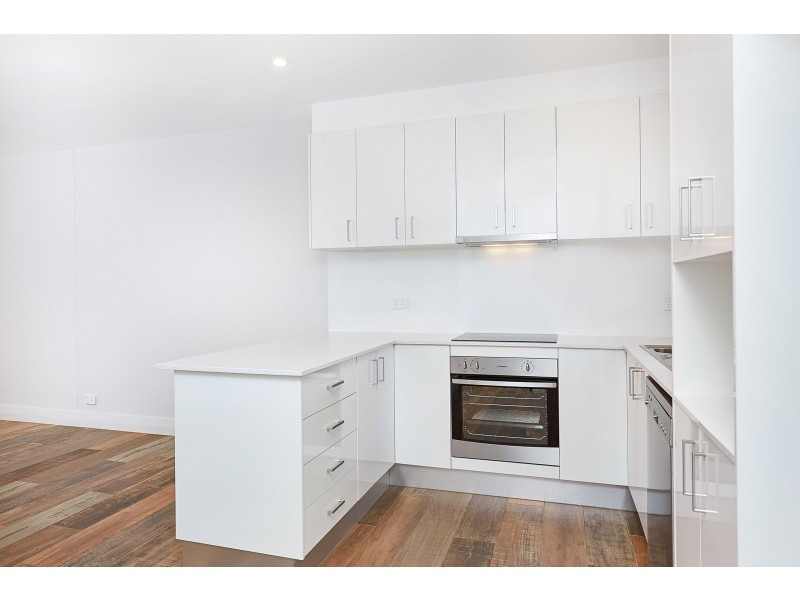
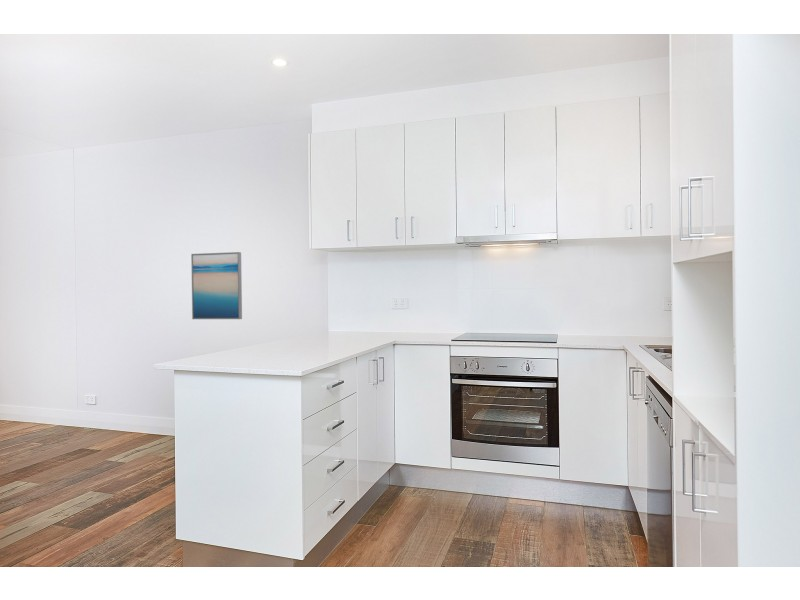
+ wall art [190,251,243,320]
